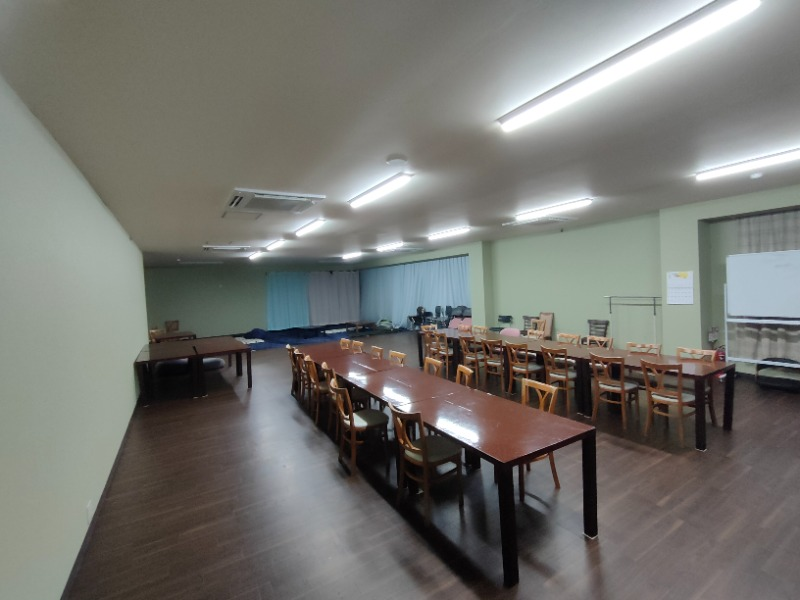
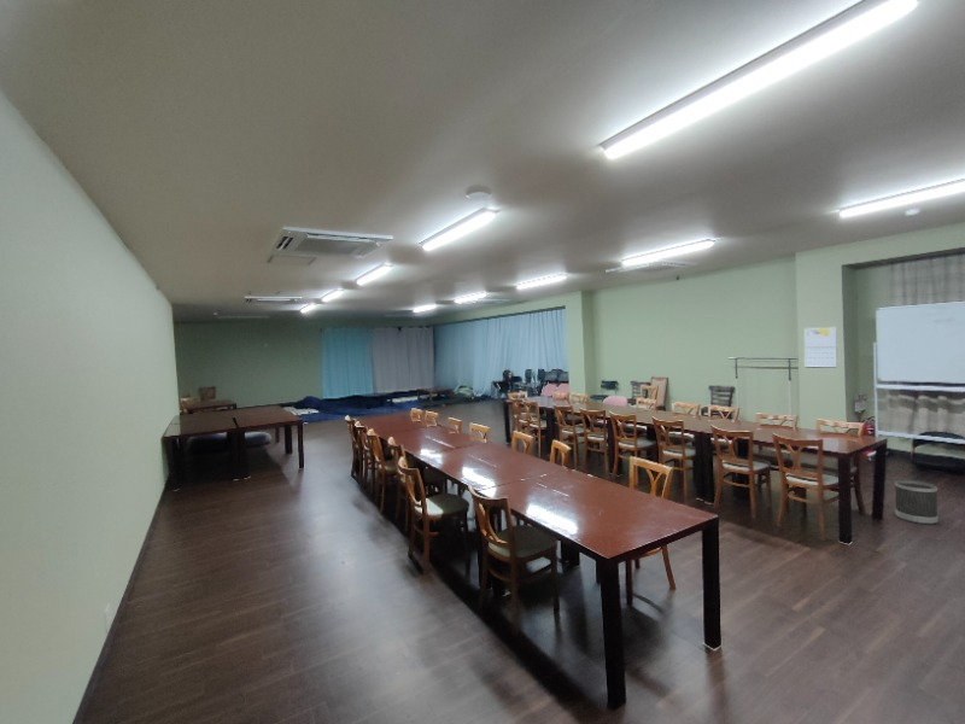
+ wastebasket [894,479,940,525]
